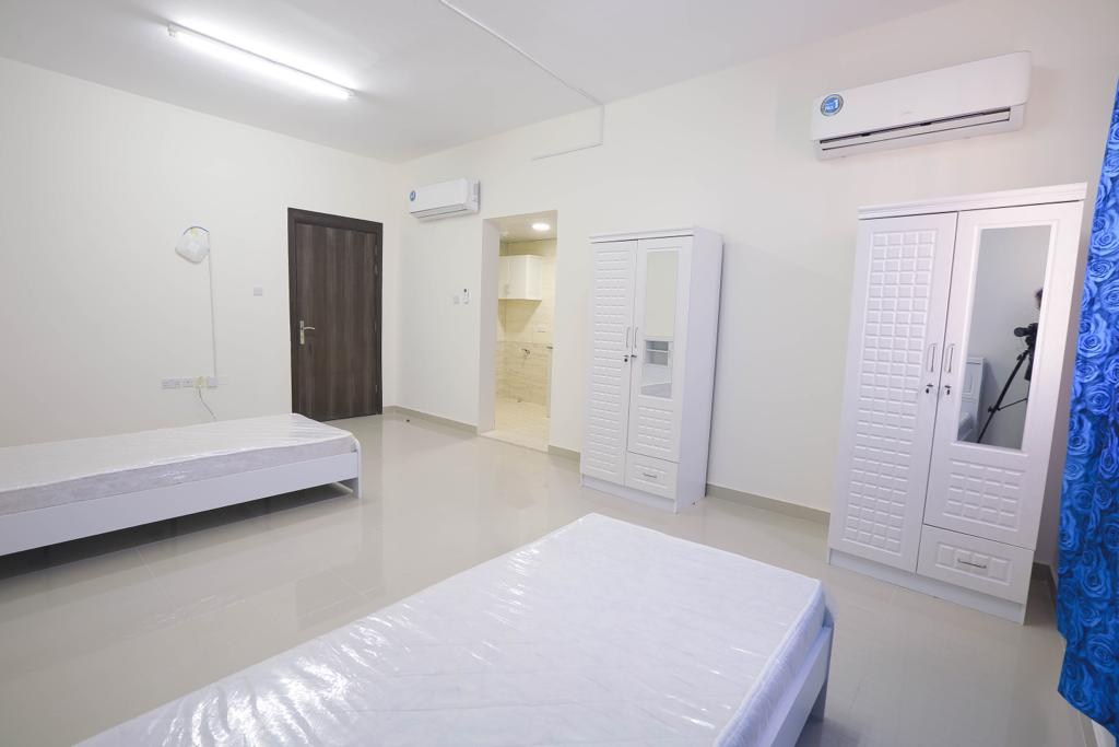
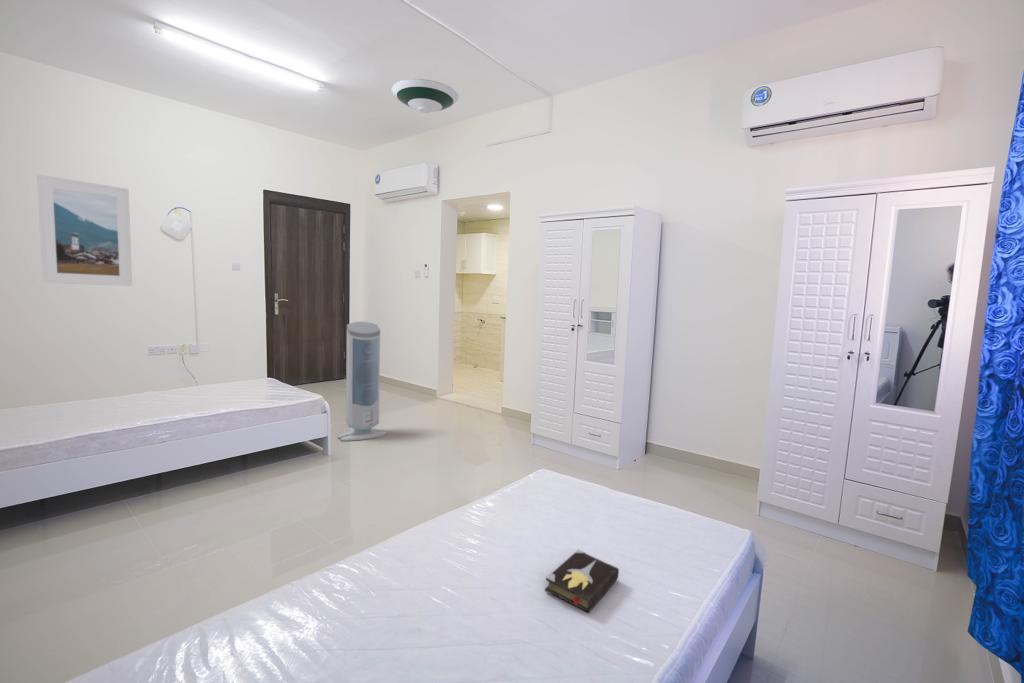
+ hardback book [544,549,620,614]
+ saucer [391,78,459,114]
+ air purifier [337,321,388,442]
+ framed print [36,174,133,287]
